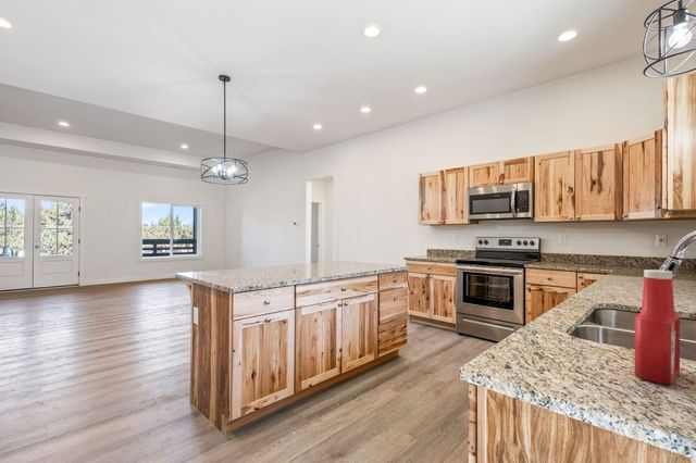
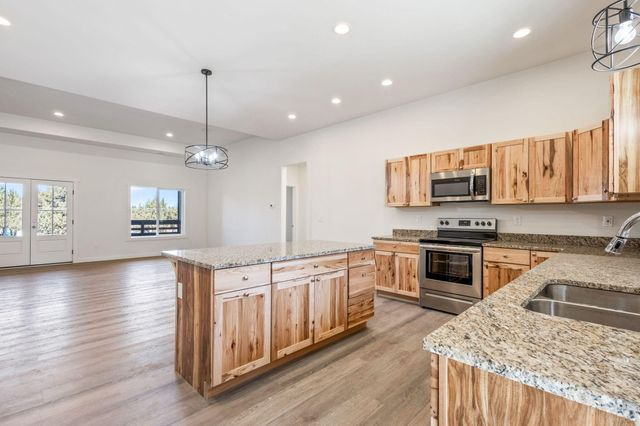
- soap bottle [634,268,681,386]
